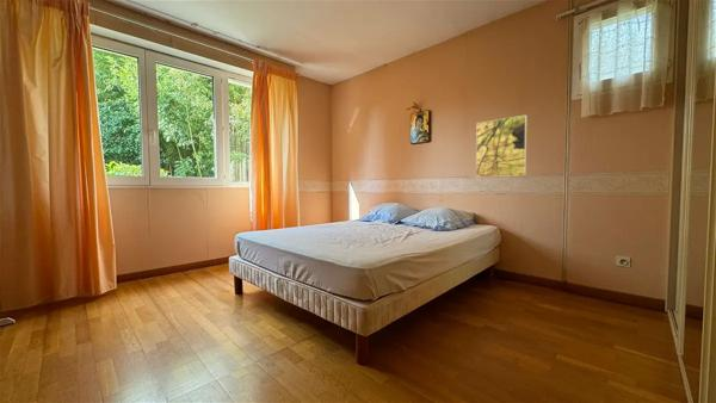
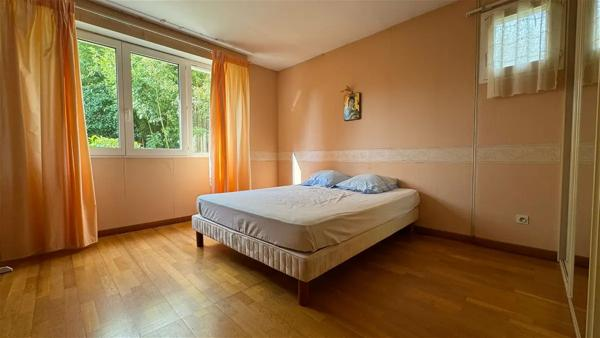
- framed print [475,113,527,179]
